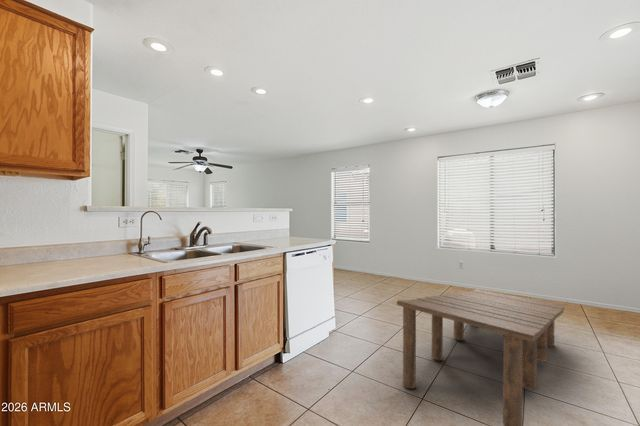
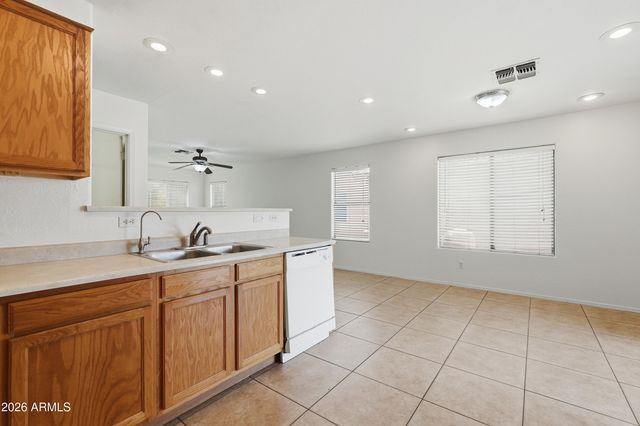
- dining table [396,288,565,426]
